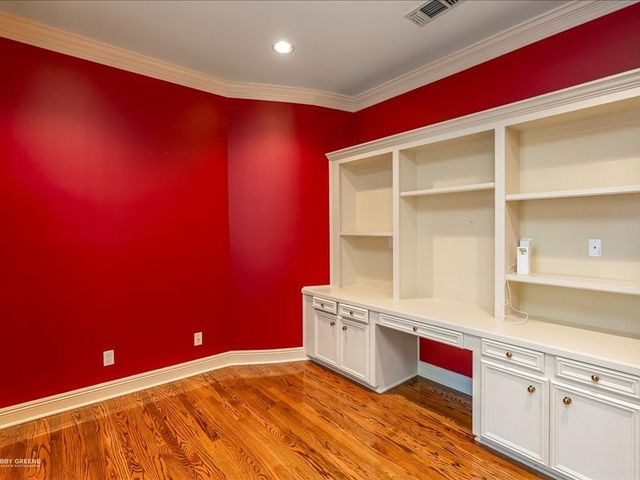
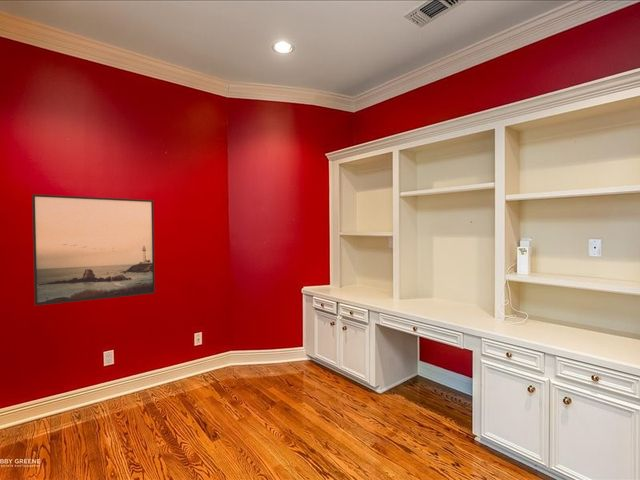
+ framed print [31,193,156,307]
